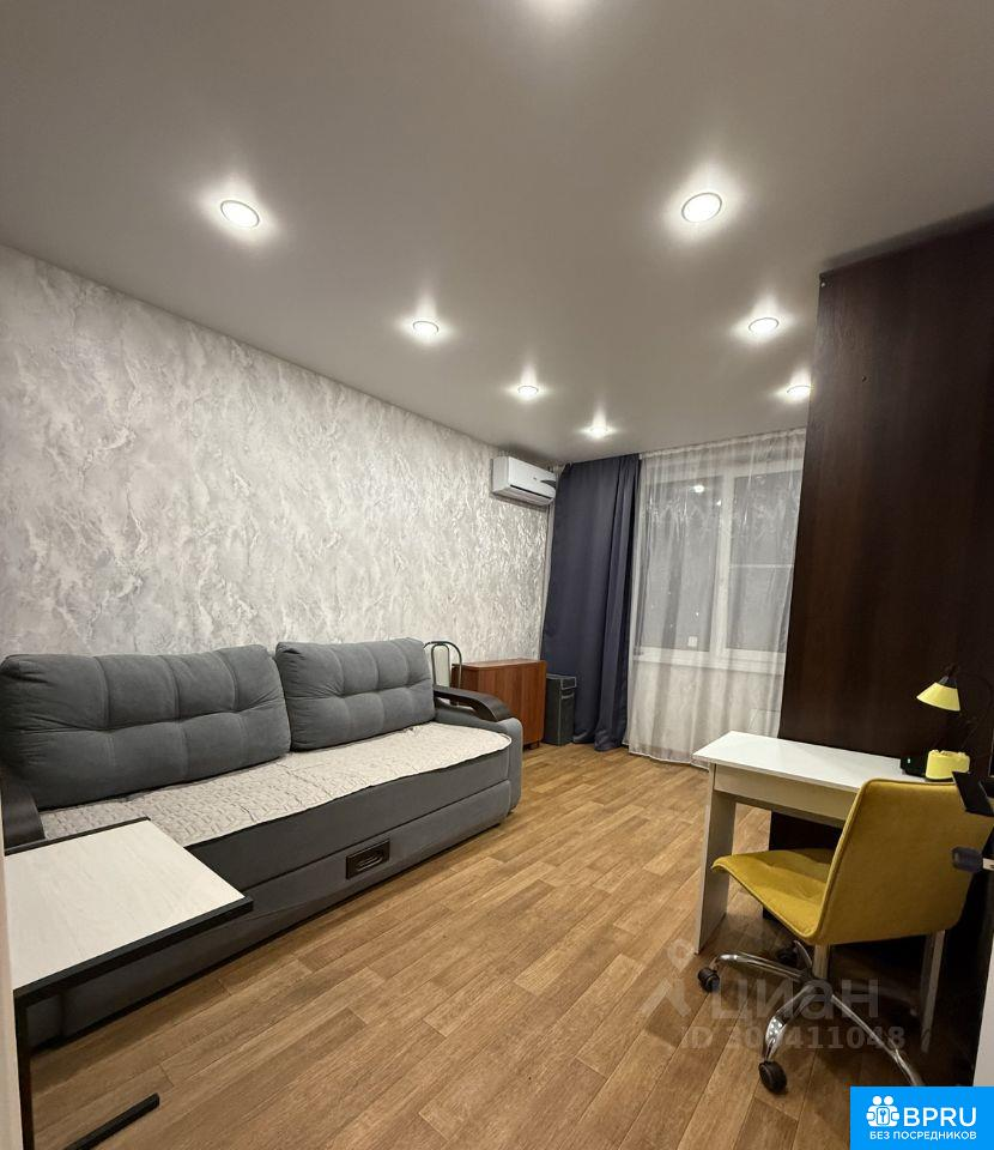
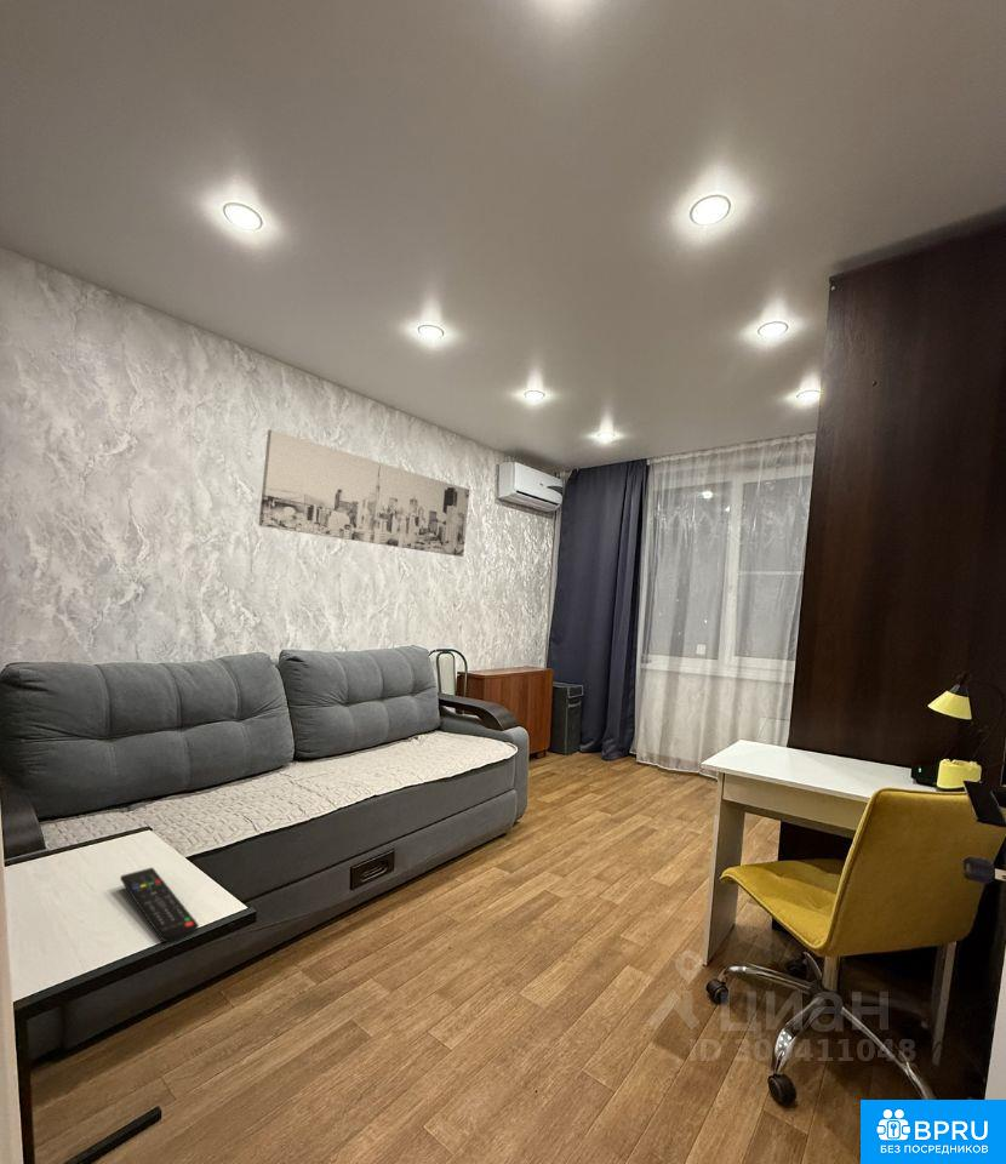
+ remote control [119,866,200,943]
+ wall art [258,429,470,558]
